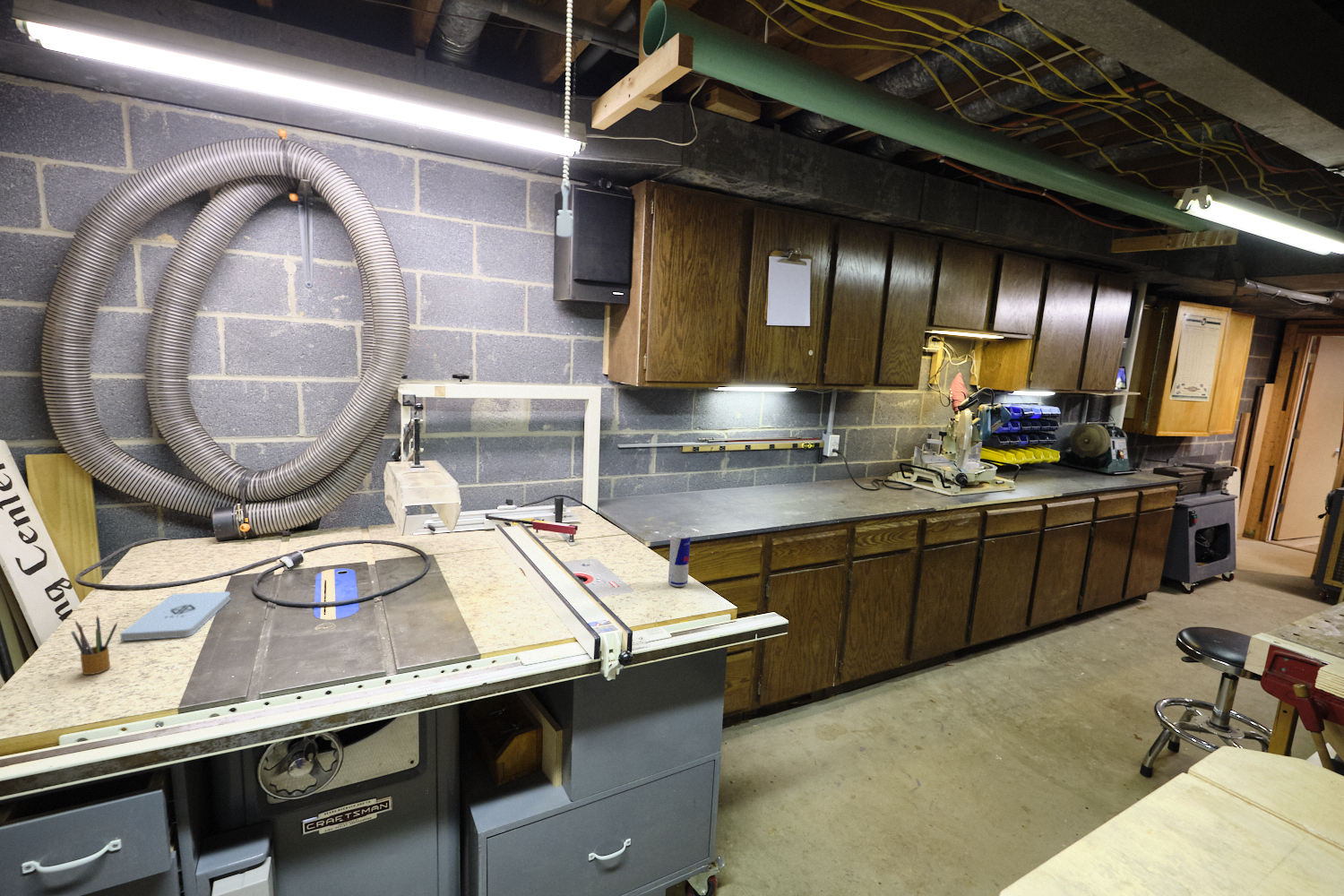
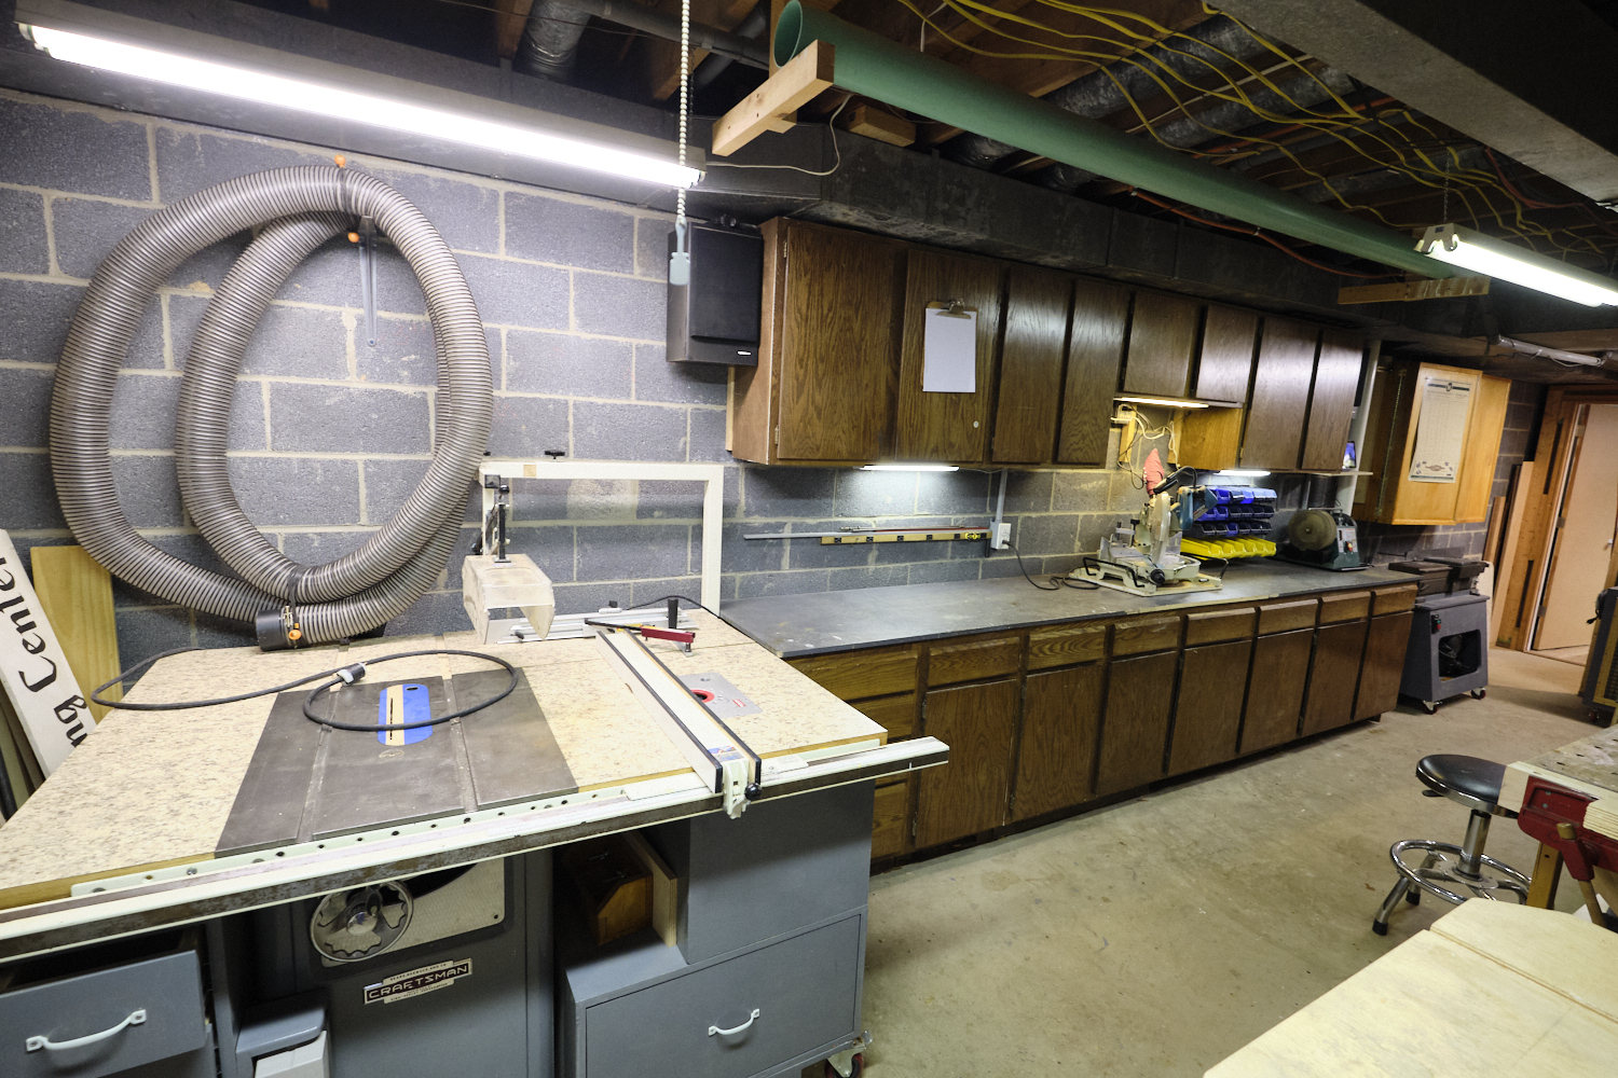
- pencil box [70,614,118,676]
- beverage can [668,531,691,588]
- notepad [119,590,231,642]
